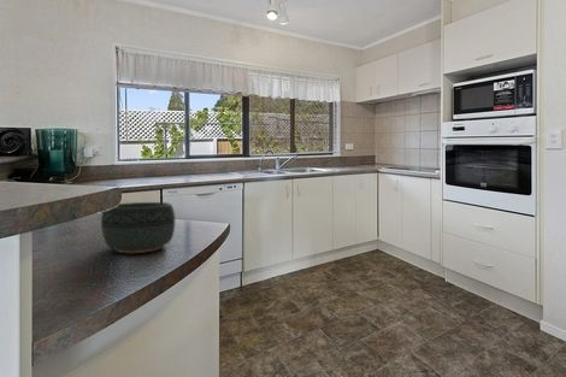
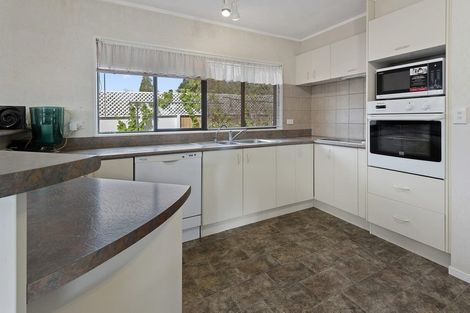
- bowl [100,201,176,254]
